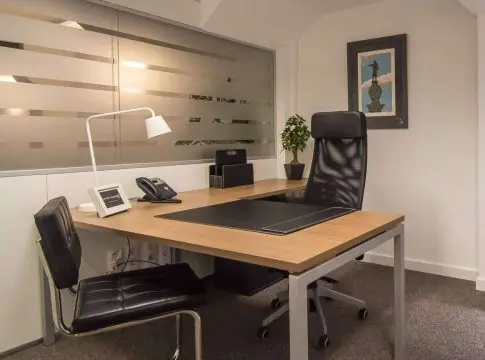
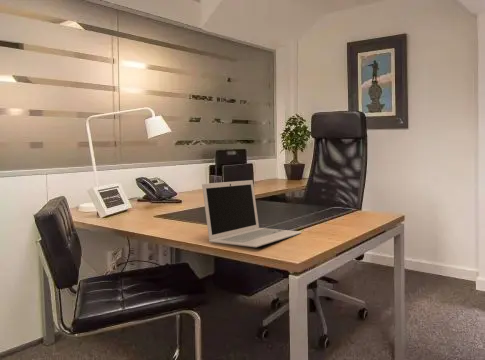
+ laptop [201,179,302,248]
